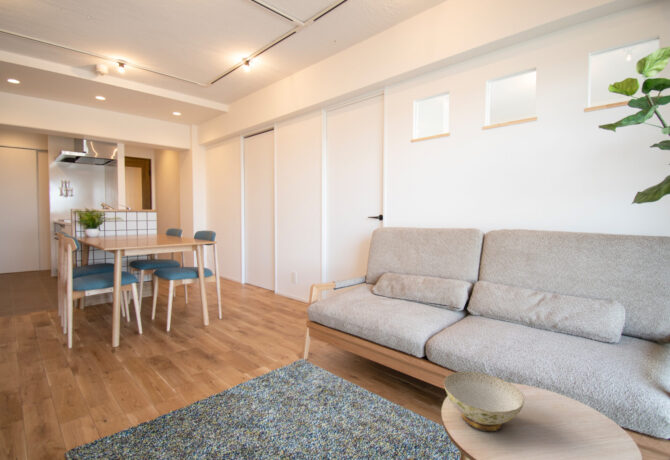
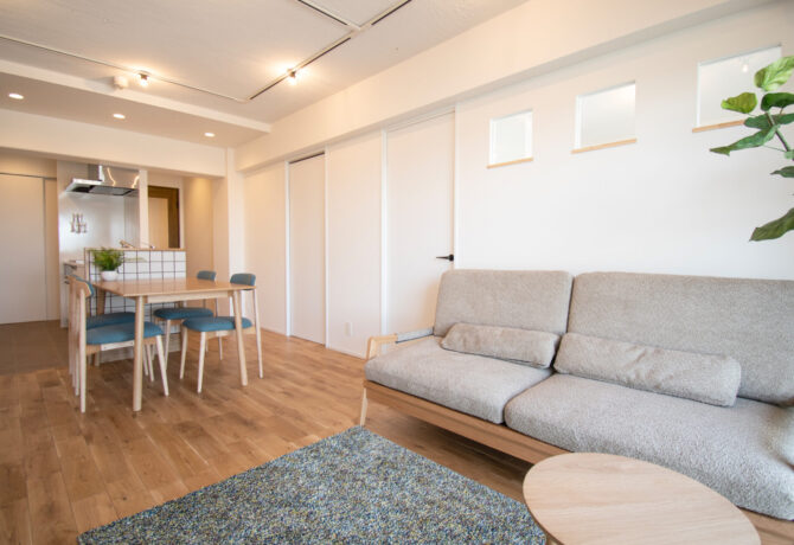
- ceramic bowl [443,371,525,433]
